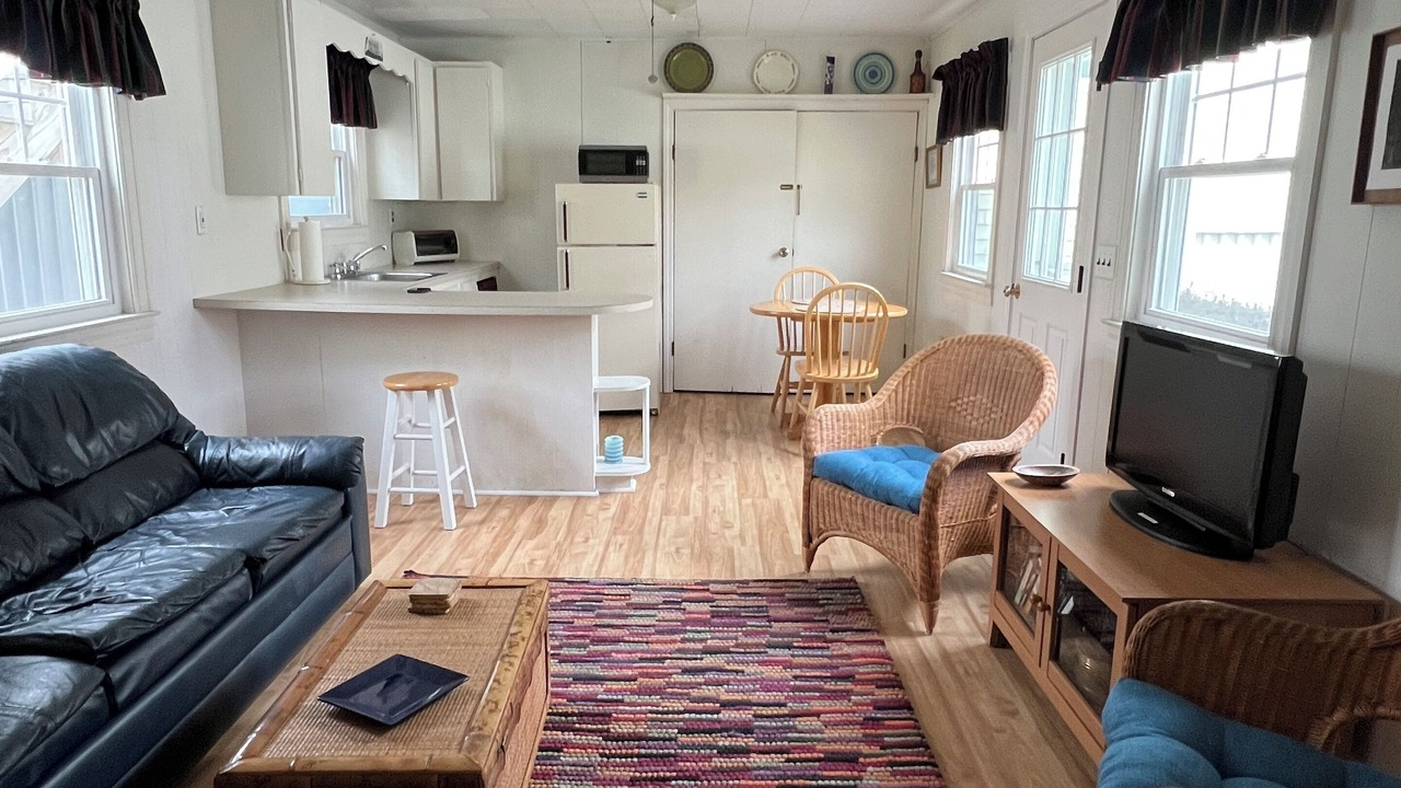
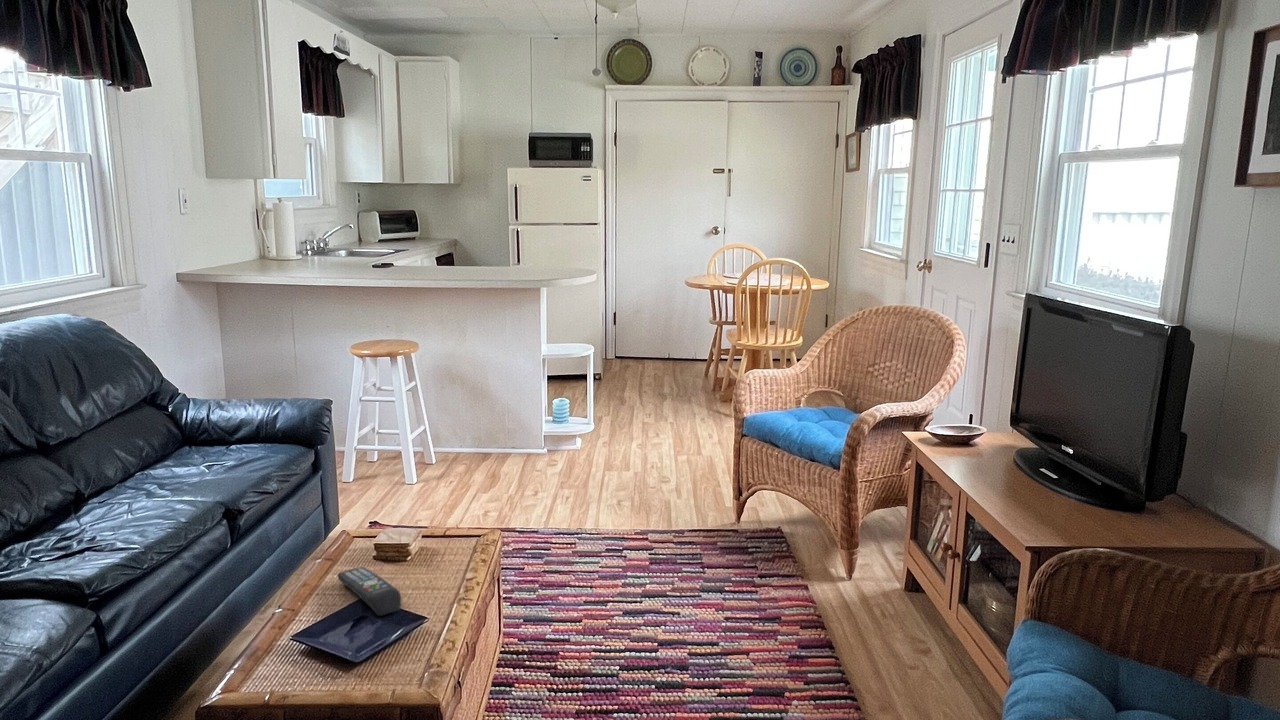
+ remote control [336,566,402,617]
